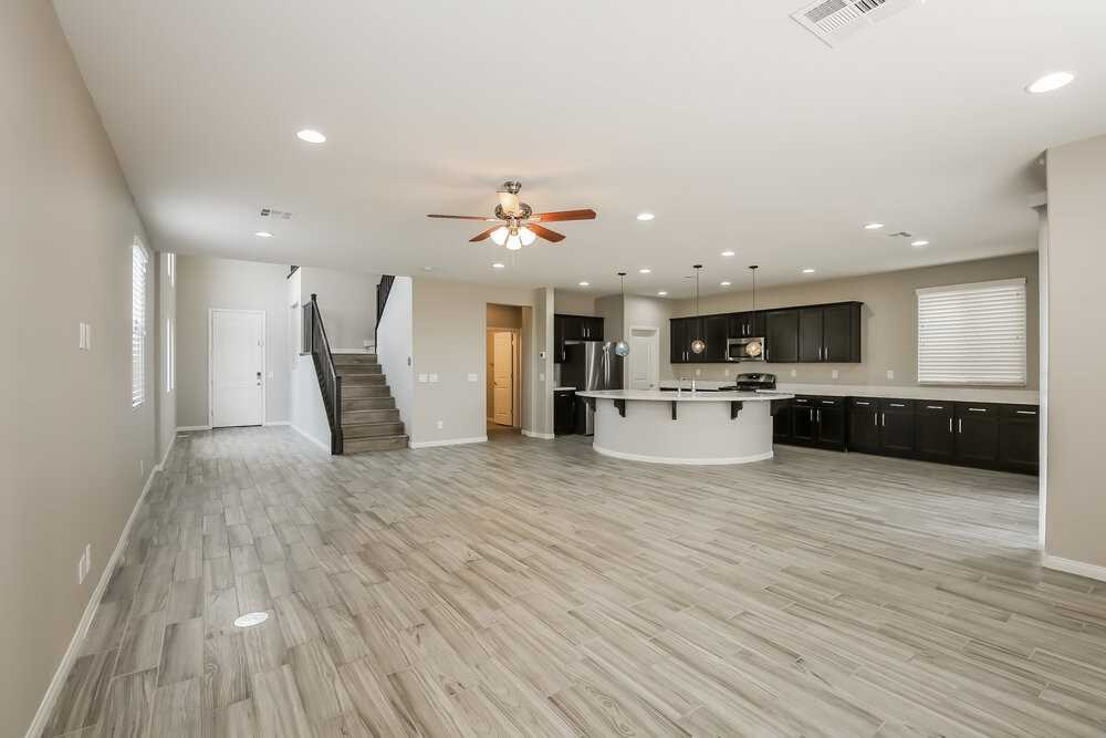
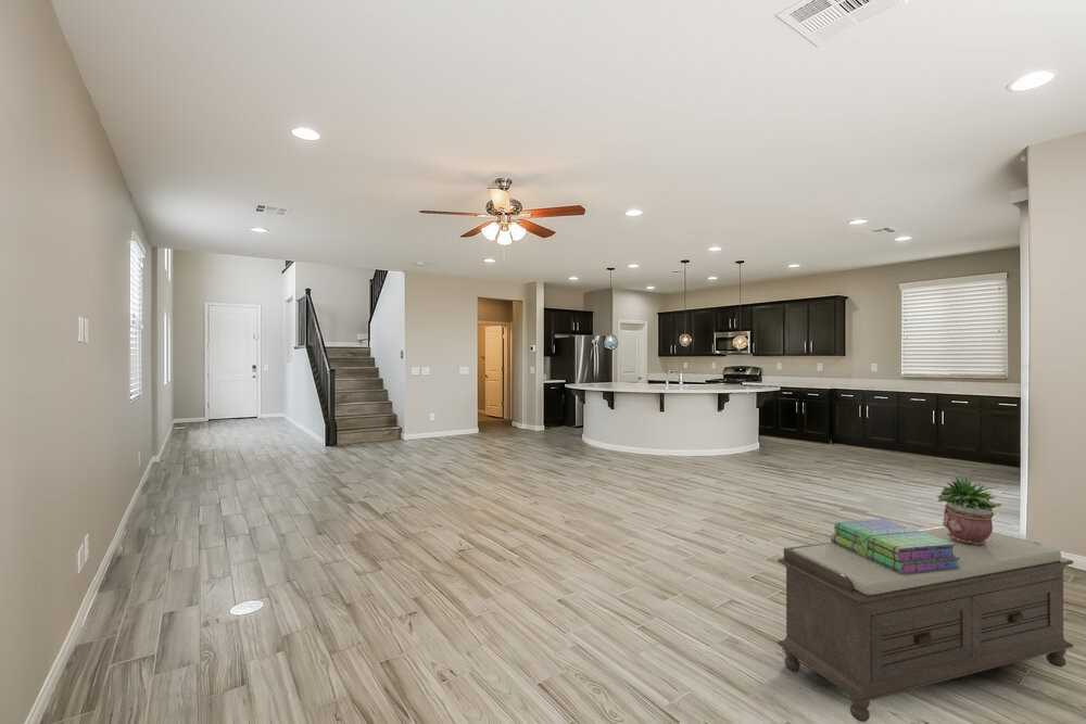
+ potted plant [936,475,1002,545]
+ bench [776,525,1074,723]
+ stack of books [830,518,960,574]
